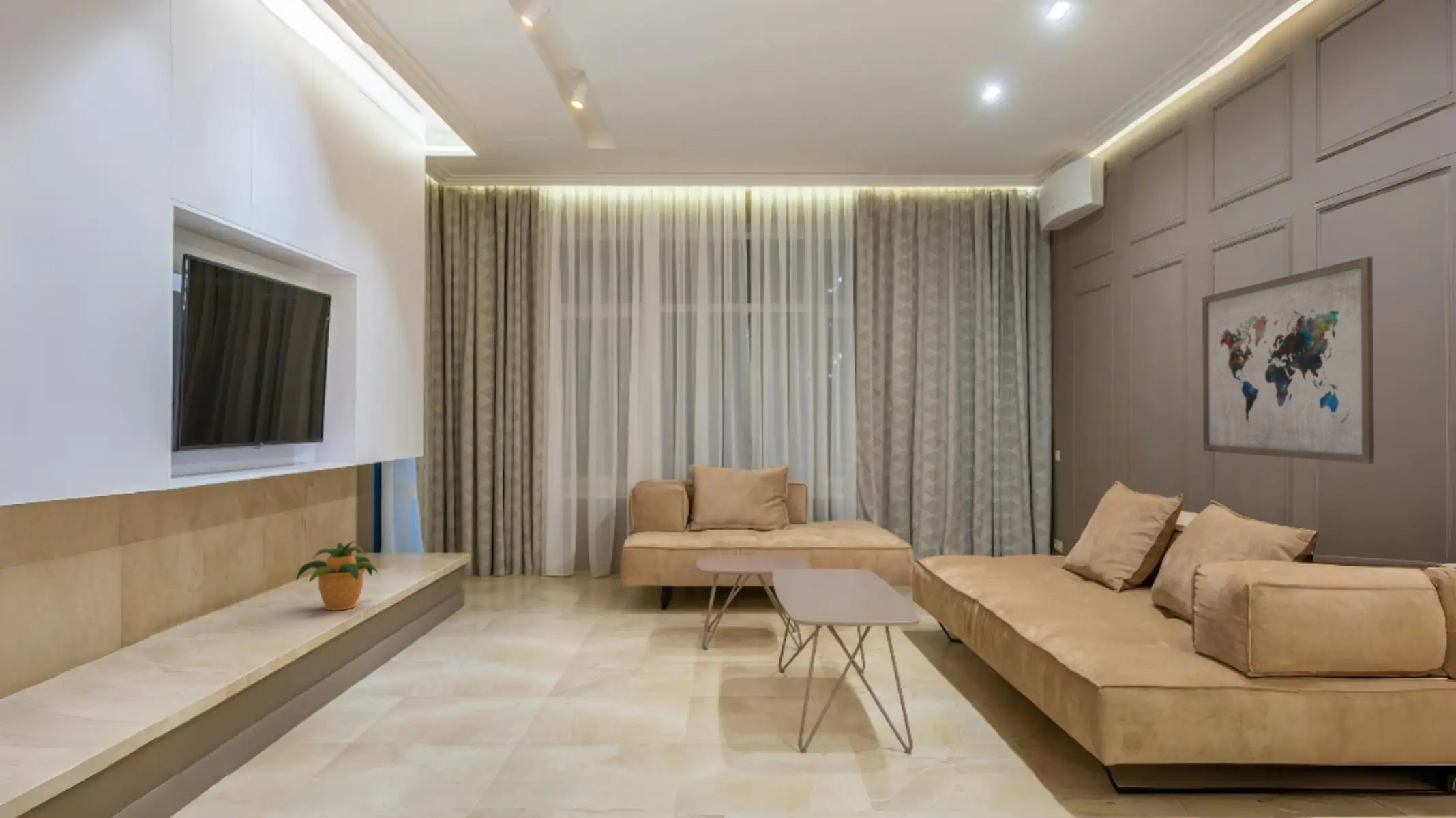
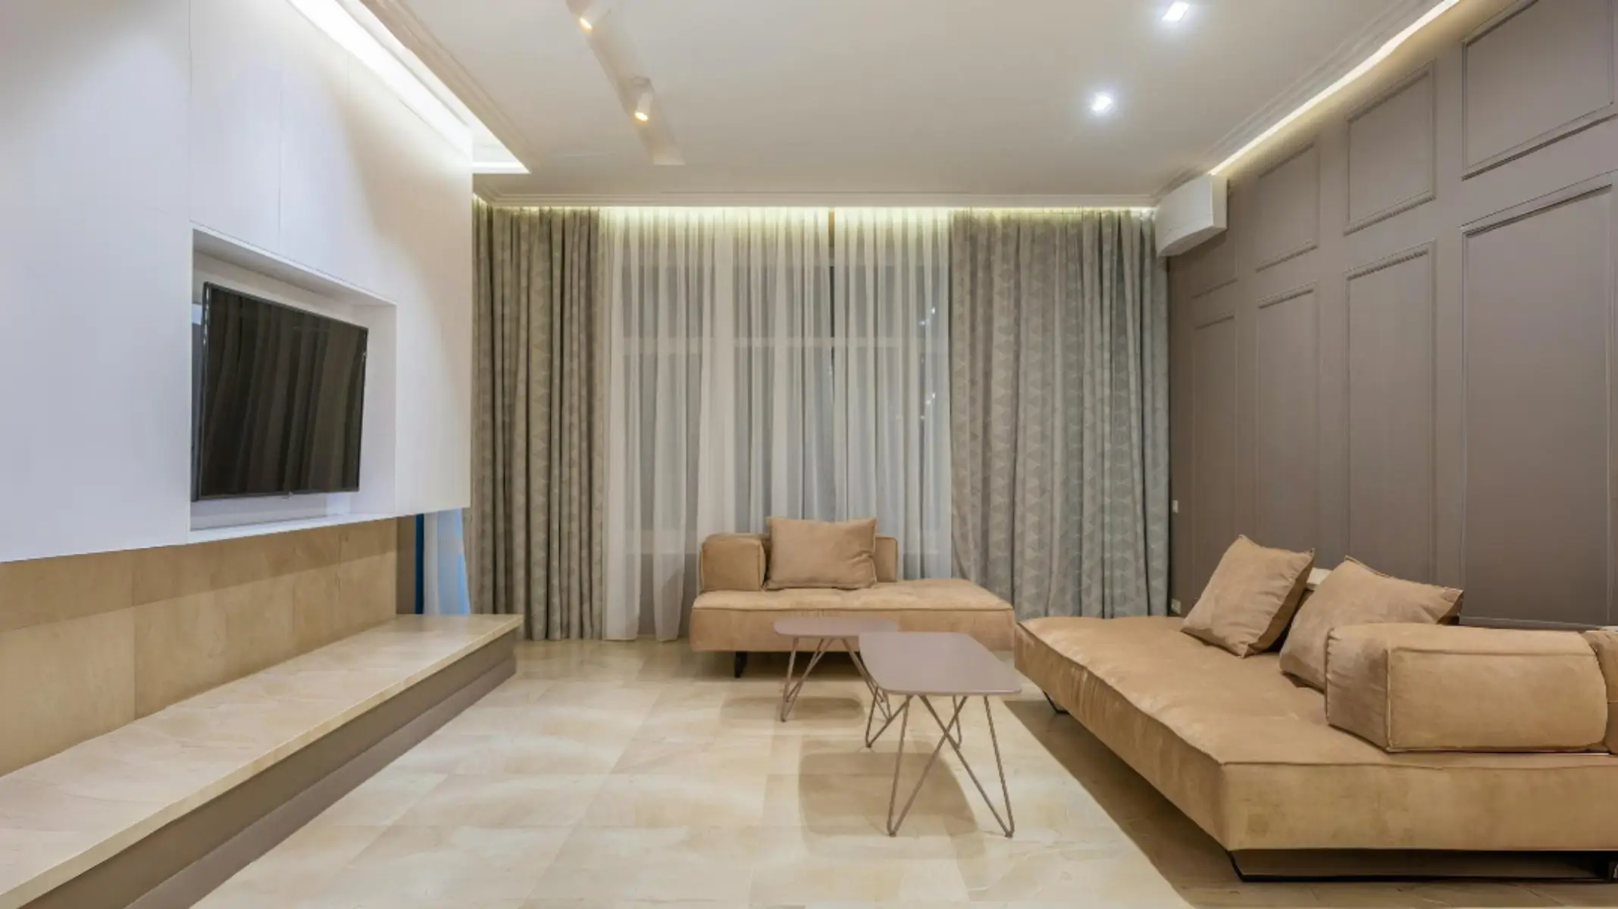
- wall art [1202,256,1375,464]
- potted plant [295,540,381,611]
